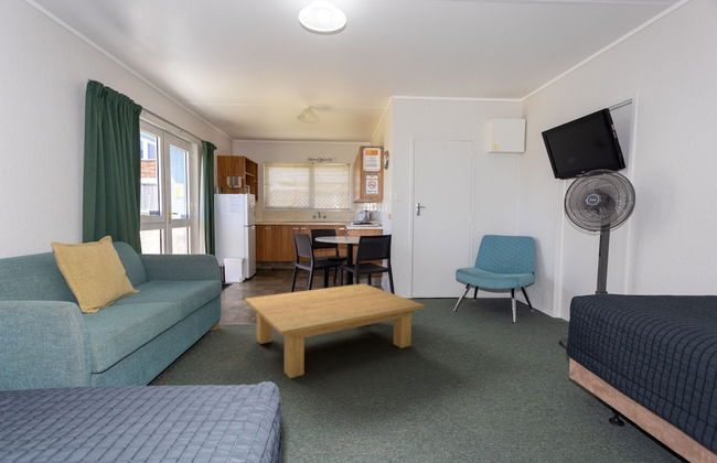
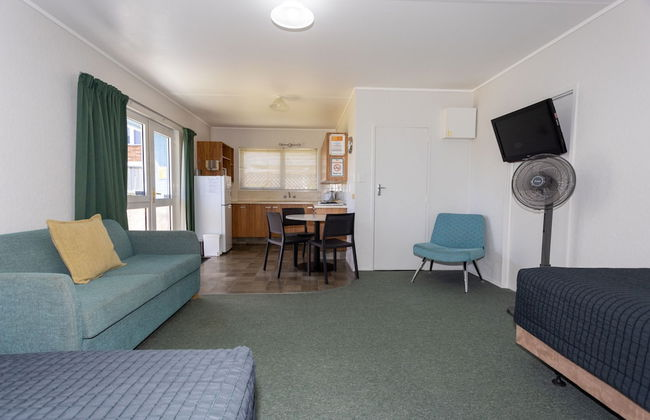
- coffee table [244,282,426,379]
